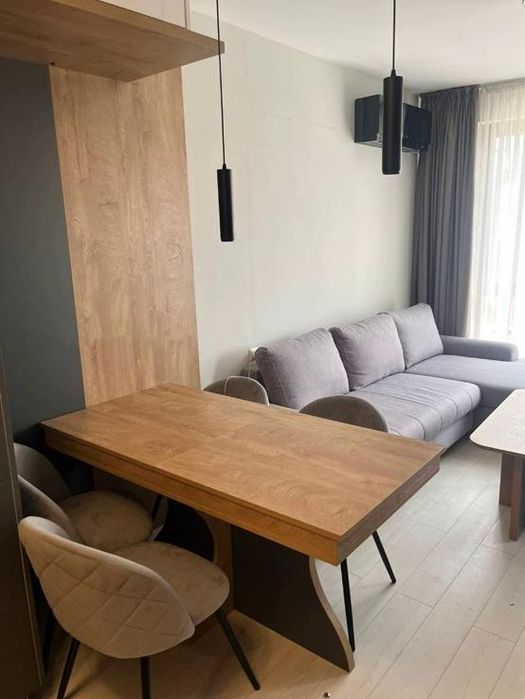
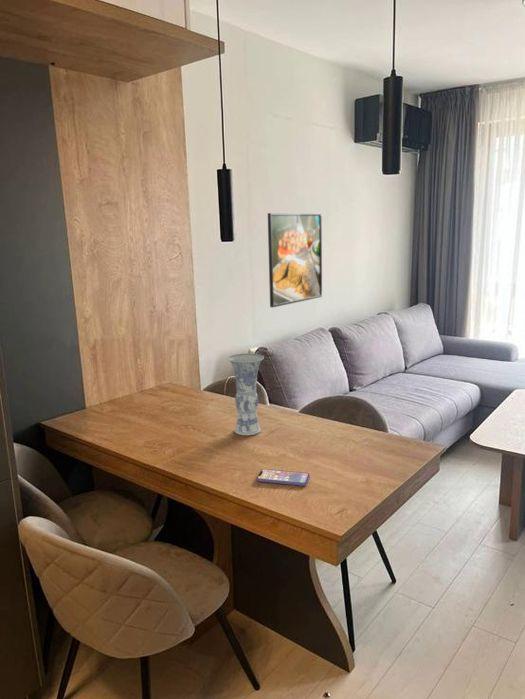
+ vase [226,352,265,436]
+ smartphone [256,468,311,487]
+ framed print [267,212,323,309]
